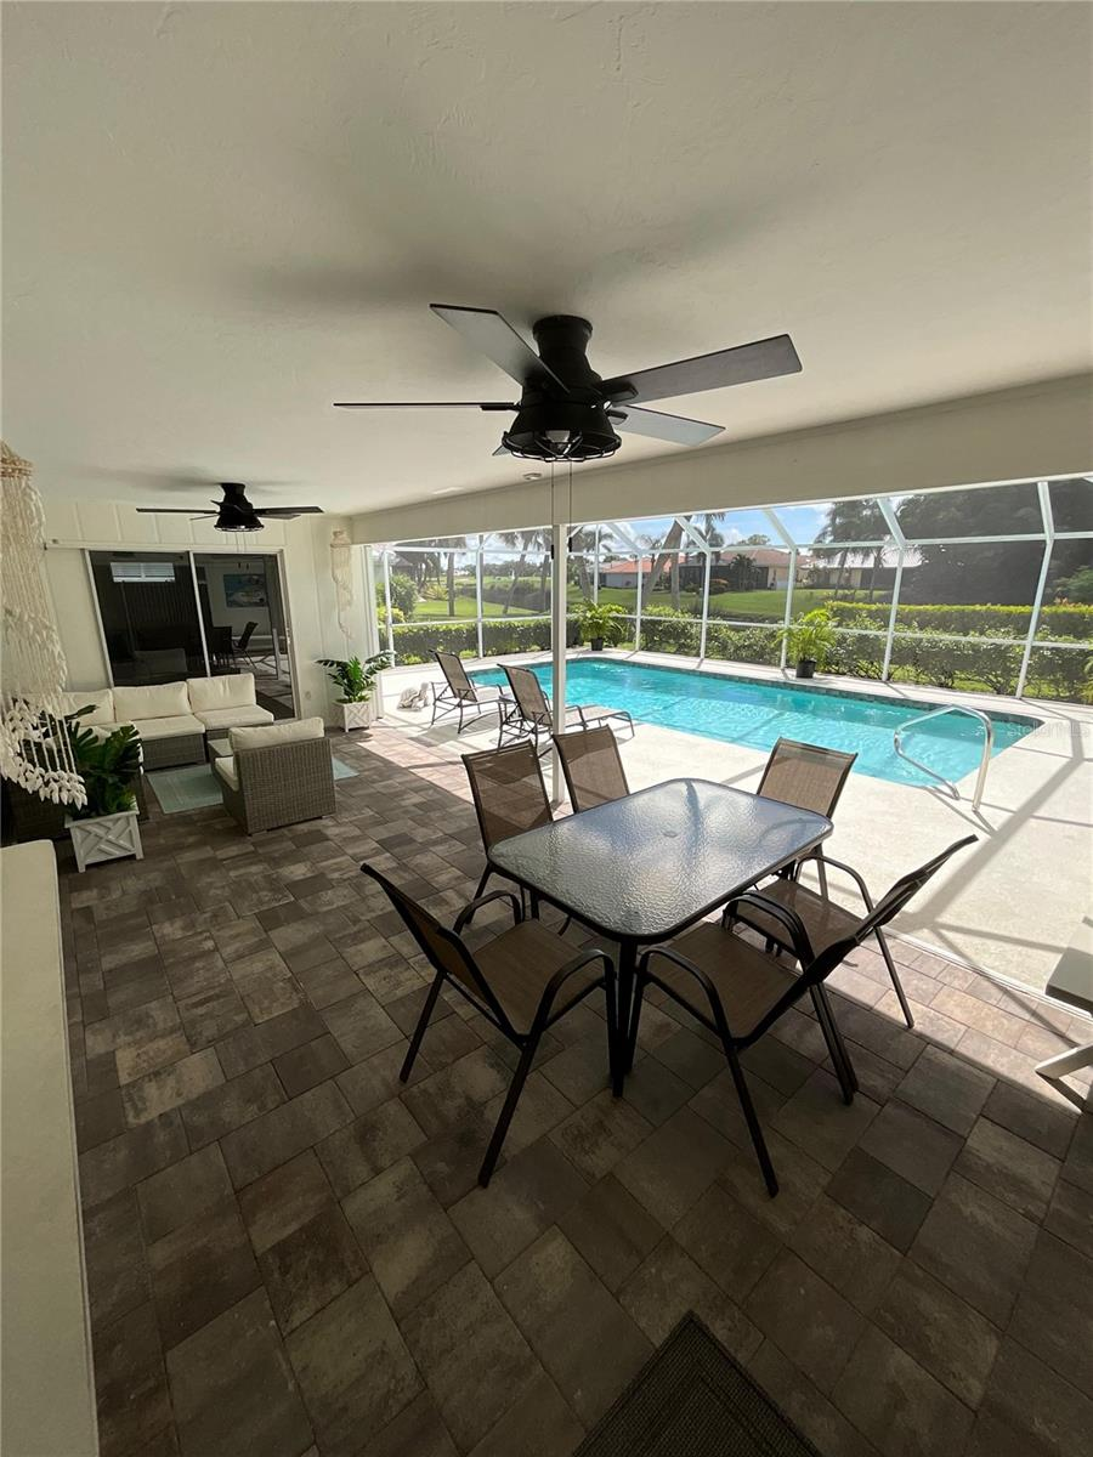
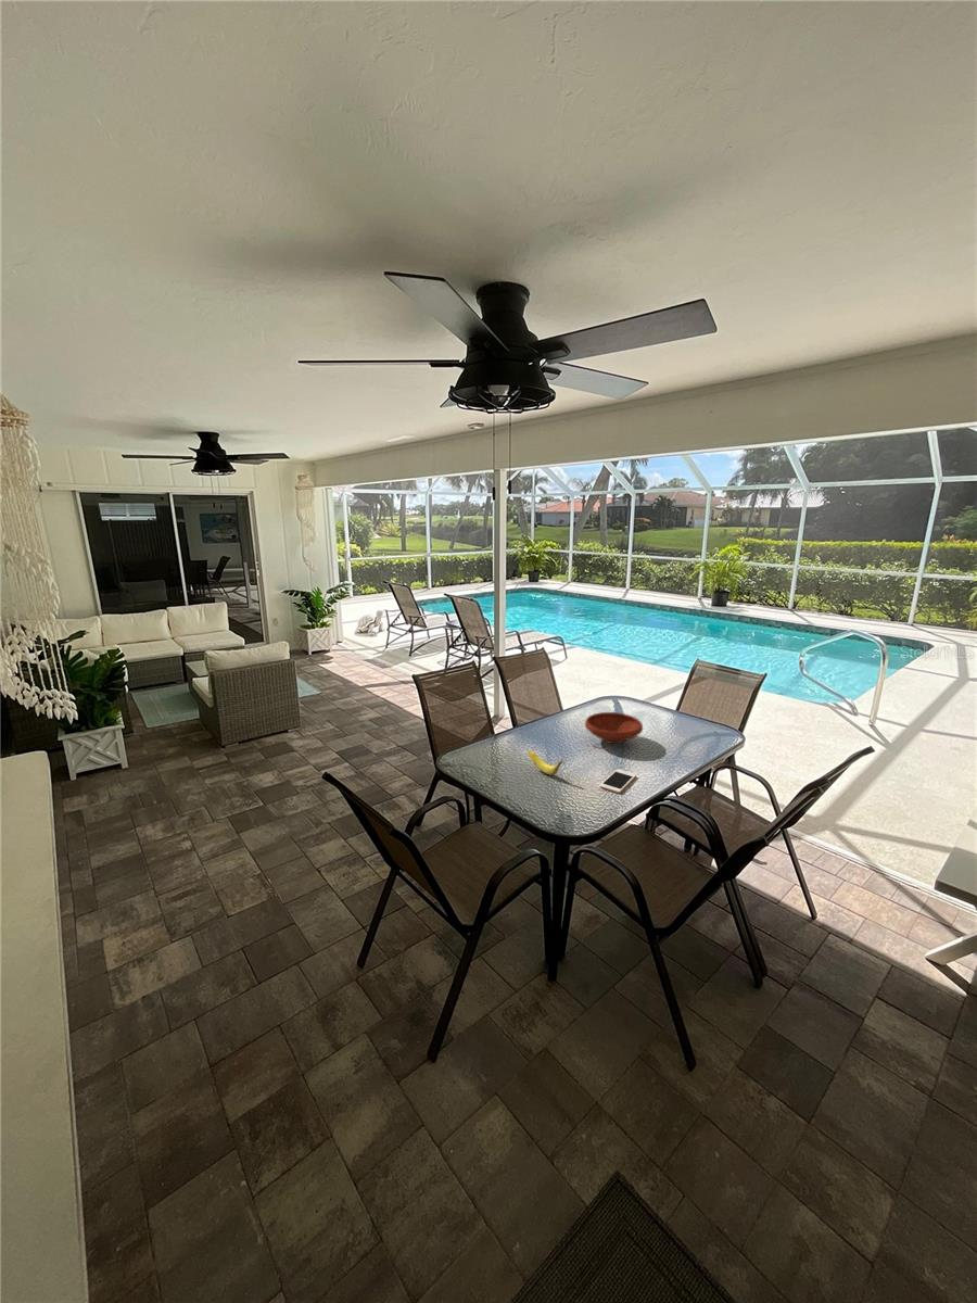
+ cell phone [599,768,637,794]
+ banana [528,749,563,775]
+ bowl [584,711,644,745]
